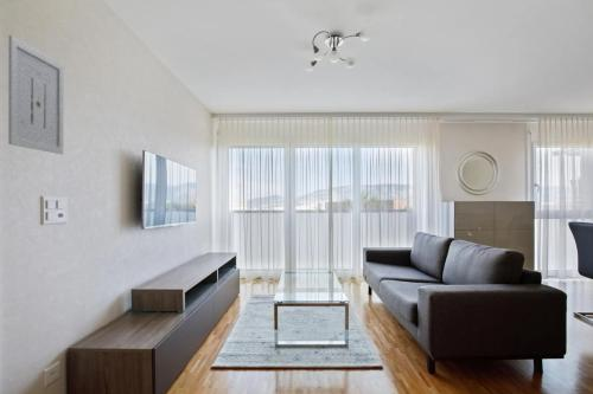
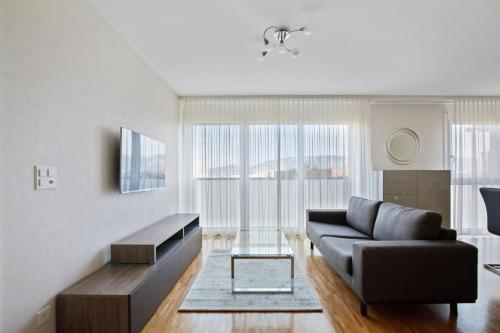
- wall art [7,34,64,155]
